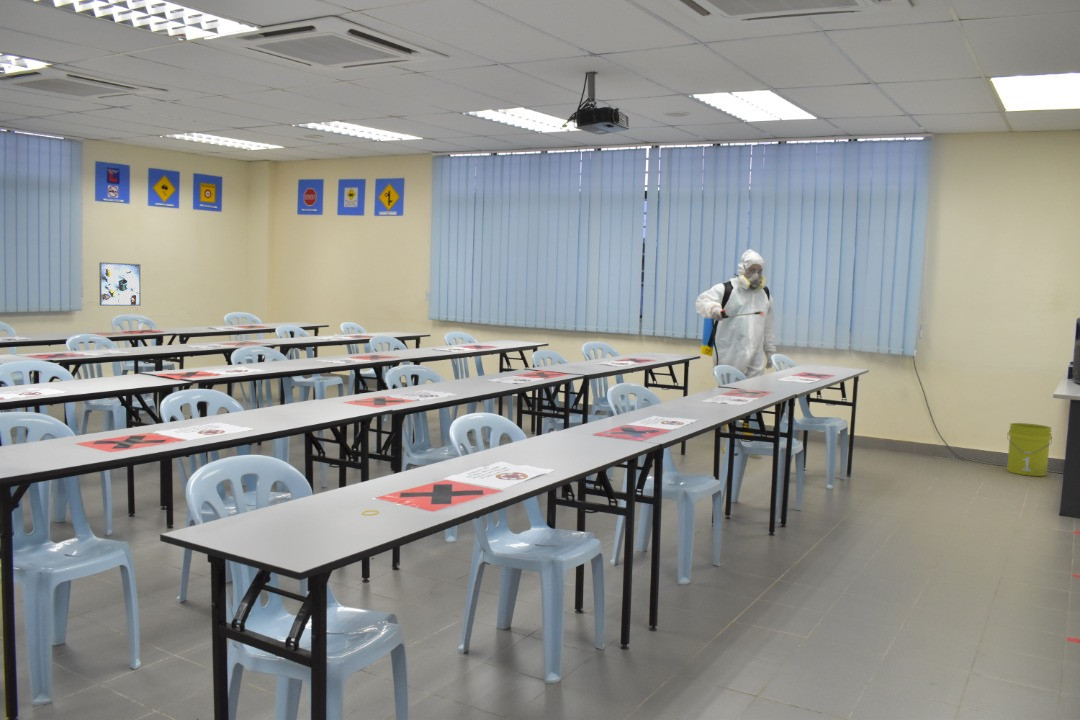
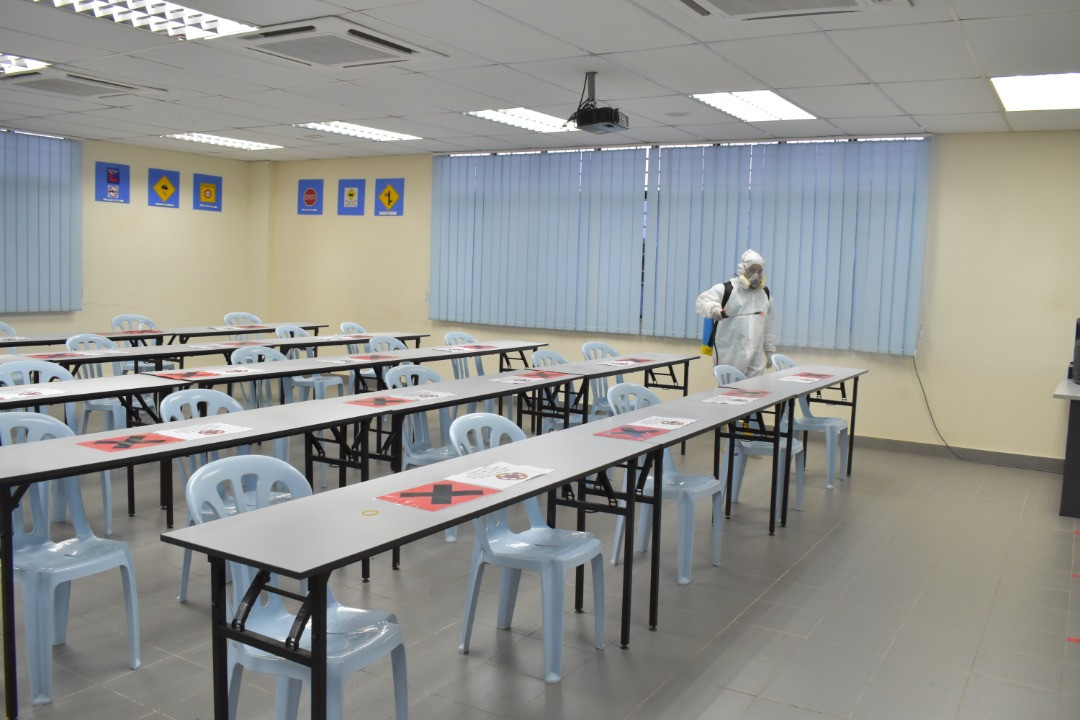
- bucket [1006,422,1053,477]
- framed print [99,261,141,307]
